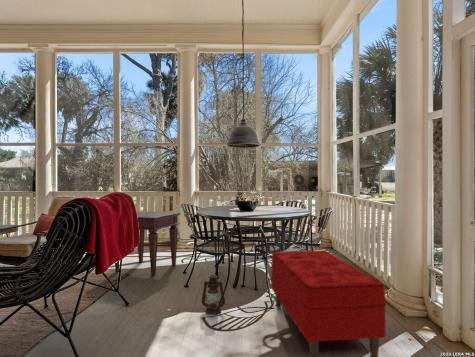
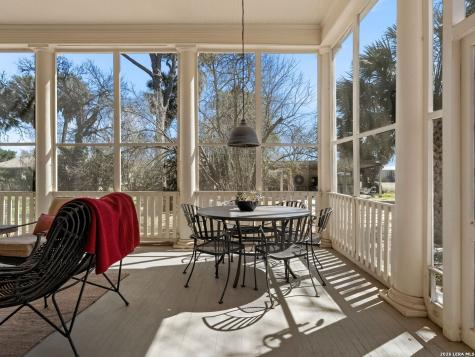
- side table [114,210,181,276]
- bench [270,249,387,357]
- lantern [201,274,226,316]
